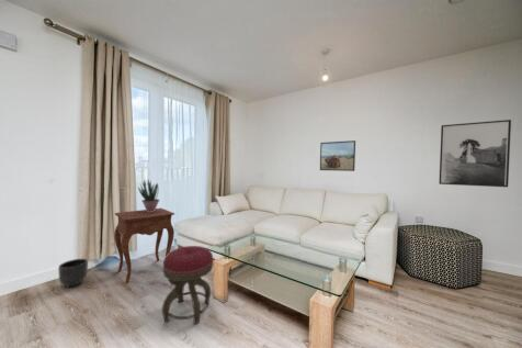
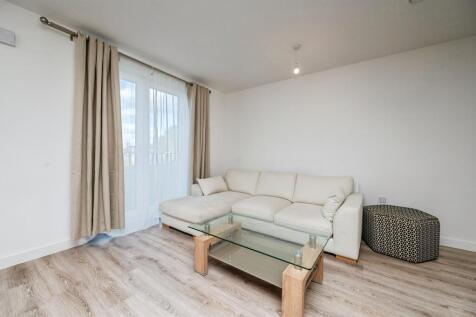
- side table [113,207,175,284]
- potted plant [137,179,160,212]
- stool [161,245,214,325]
- planter [57,258,89,288]
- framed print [319,139,356,172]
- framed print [438,119,512,188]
